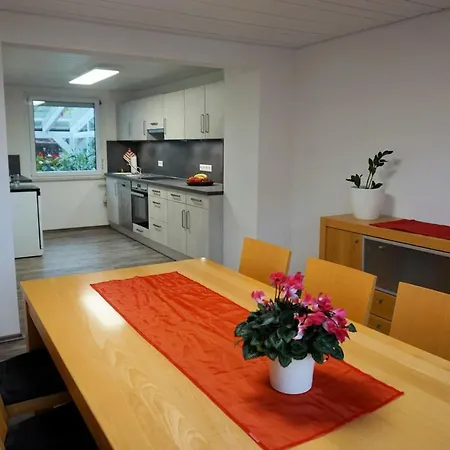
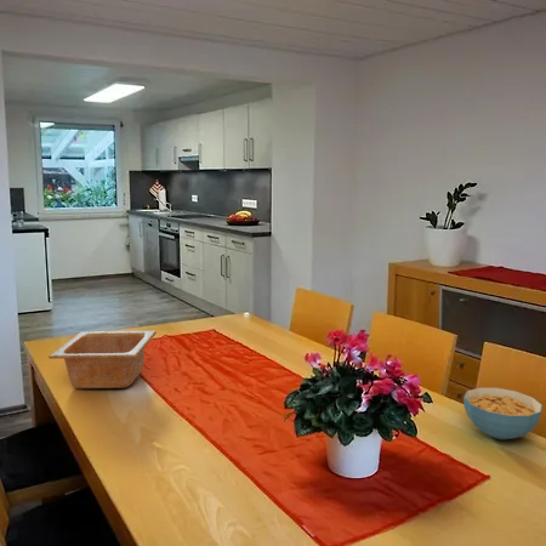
+ cereal bowl [462,387,544,440]
+ serving bowl [47,330,158,389]
